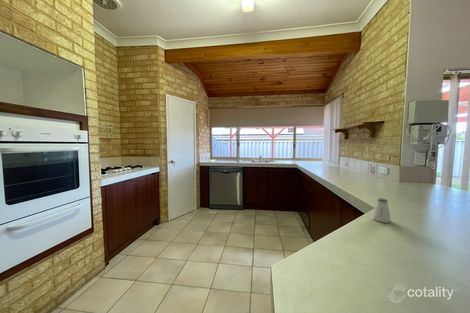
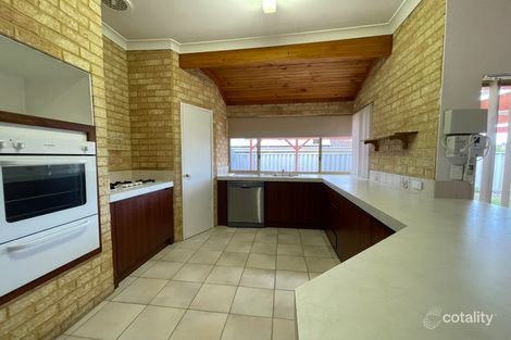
- saltshaker [372,197,392,224]
